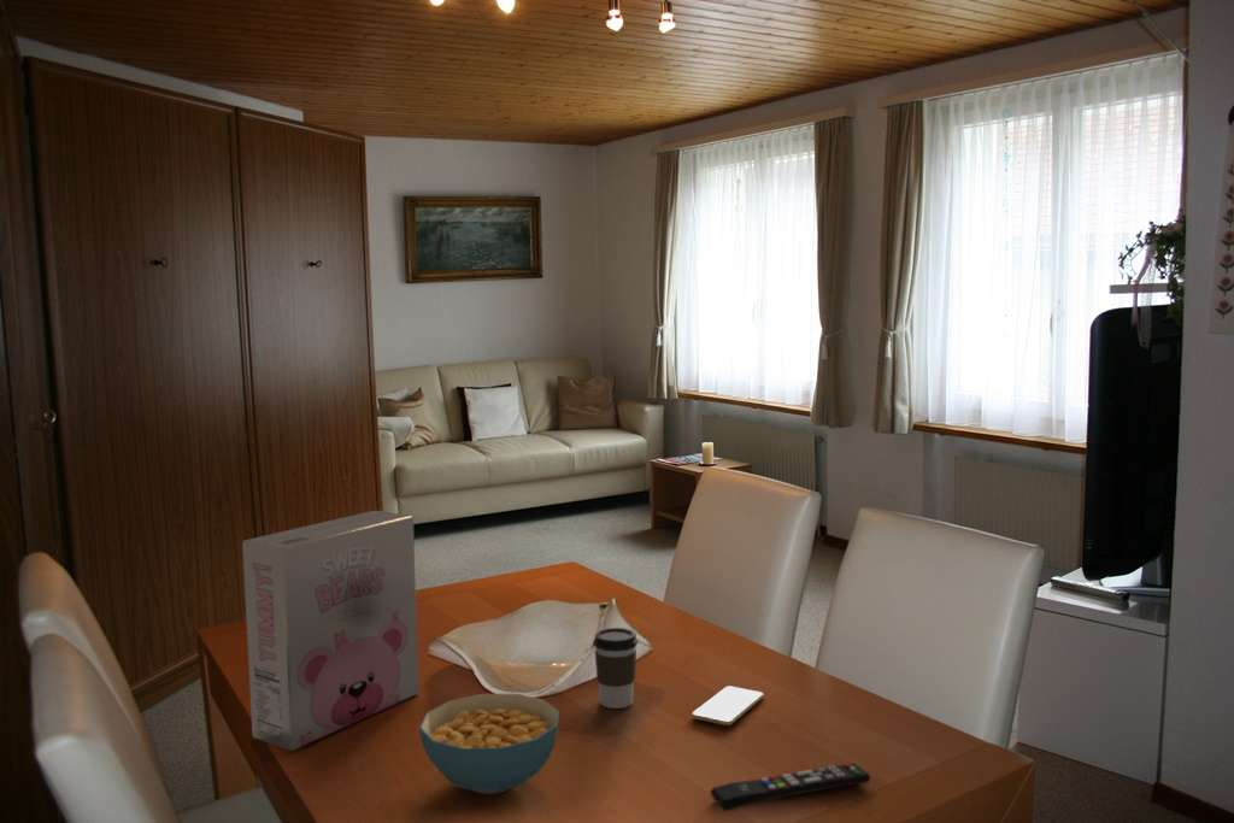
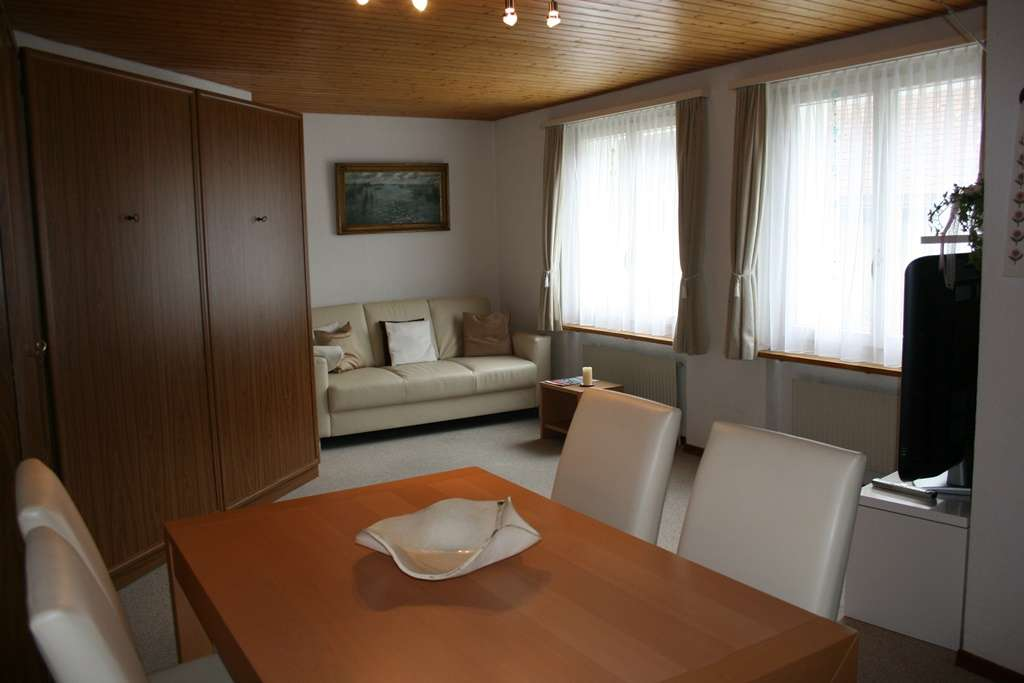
- cereal bowl [418,693,560,795]
- remote control [709,762,871,812]
- smartphone [691,686,765,727]
- cereal box [241,510,421,752]
- coffee cup [592,627,639,710]
